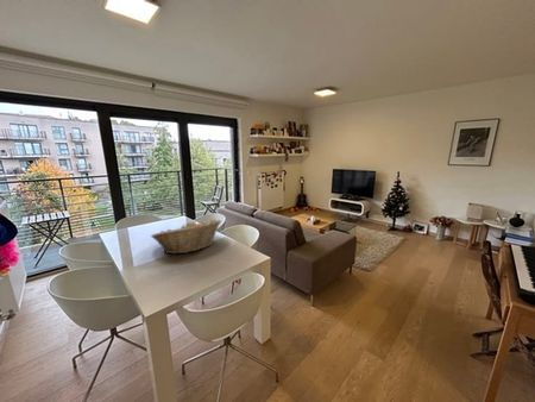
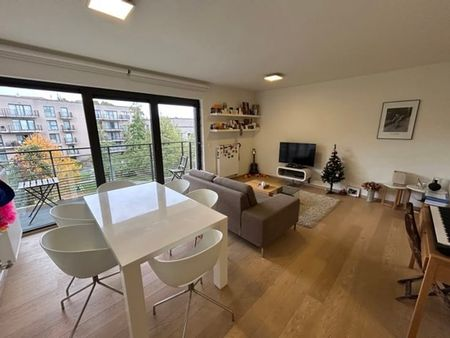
- fruit basket [150,219,222,255]
